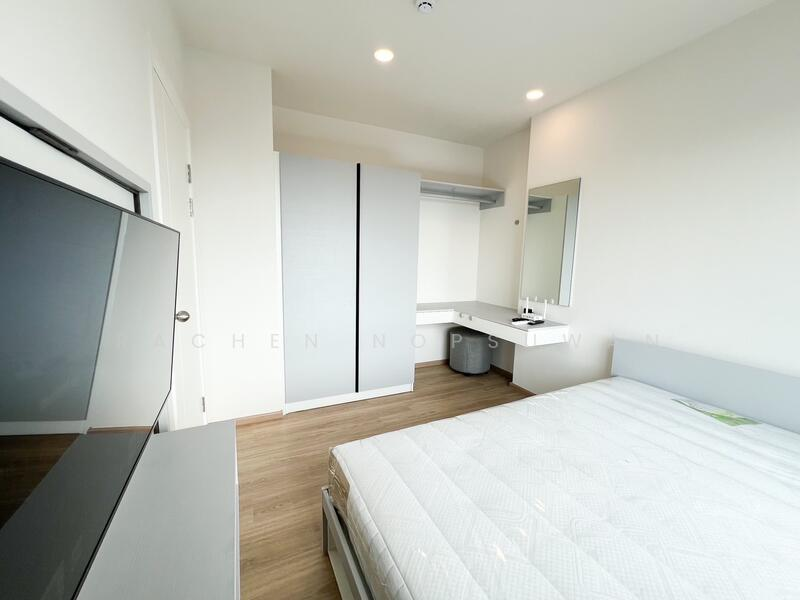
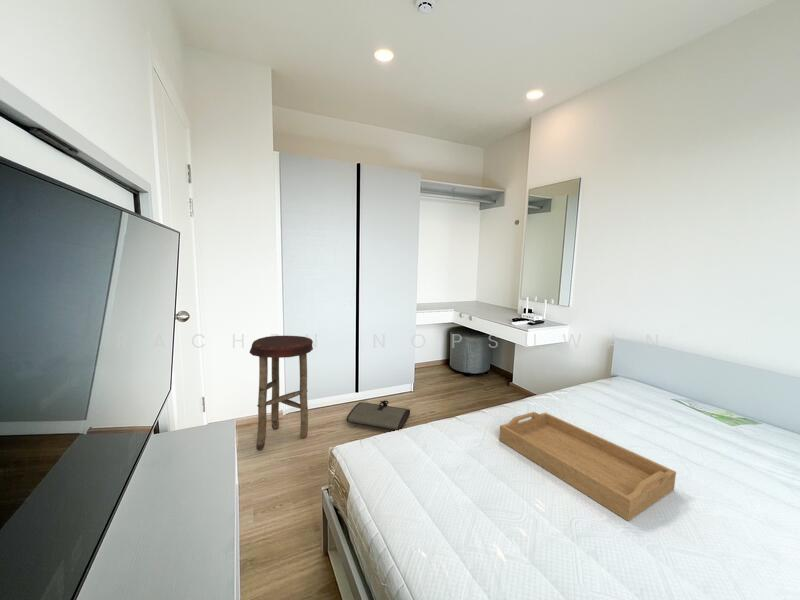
+ serving tray [498,411,677,522]
+ stool [249,335,314,451]
+ tool roll [345,400,411,431]
